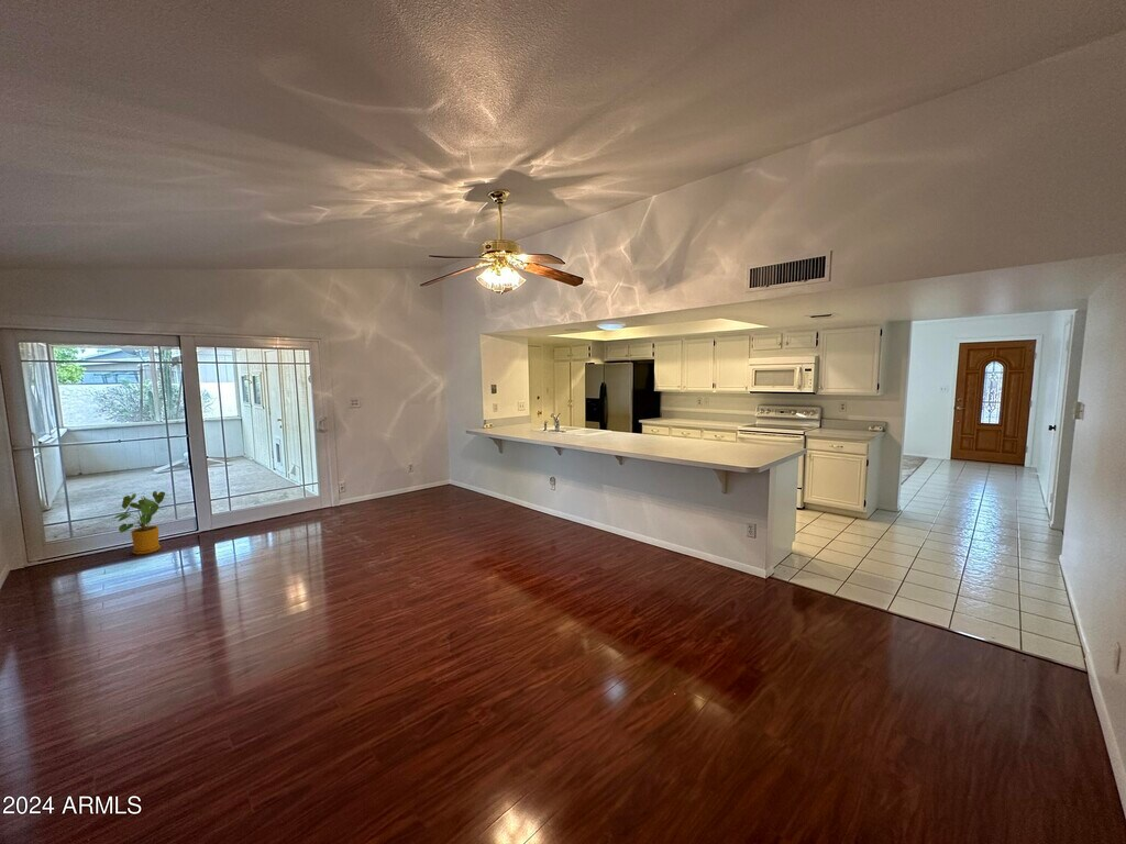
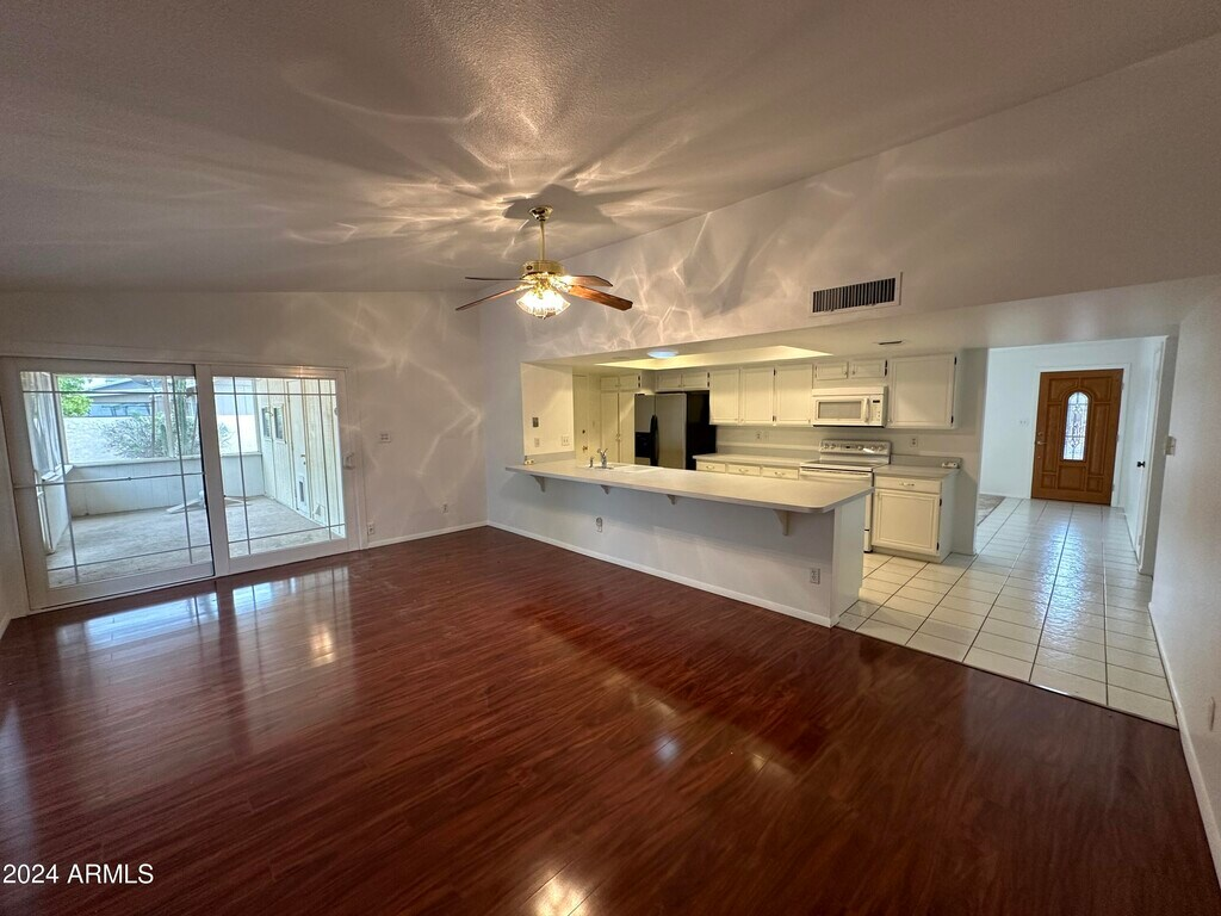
- house plant [112,490,168,555]
